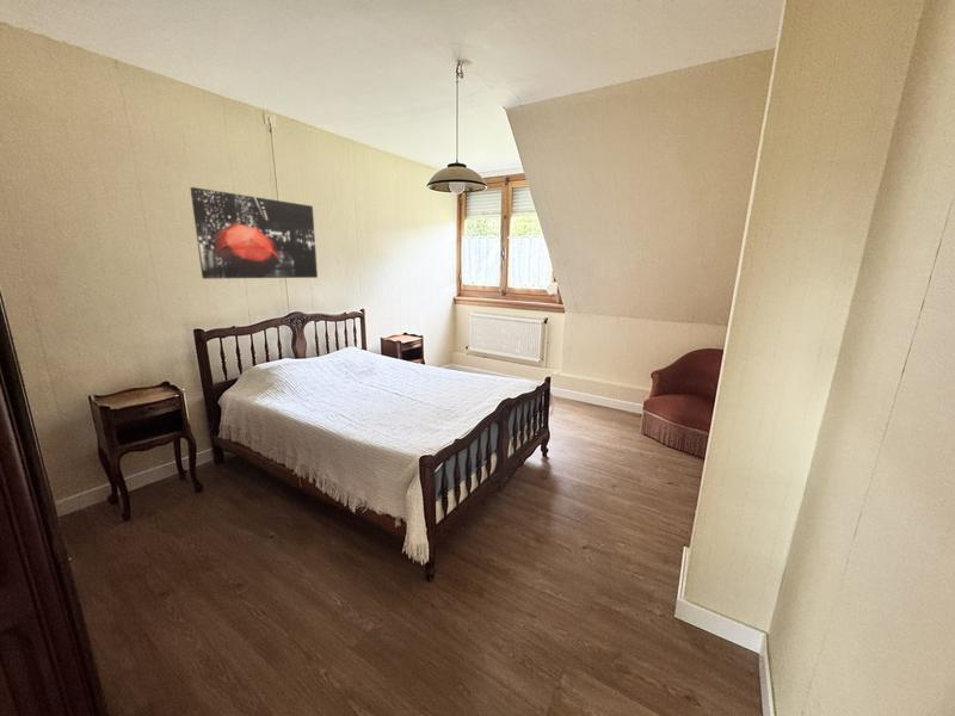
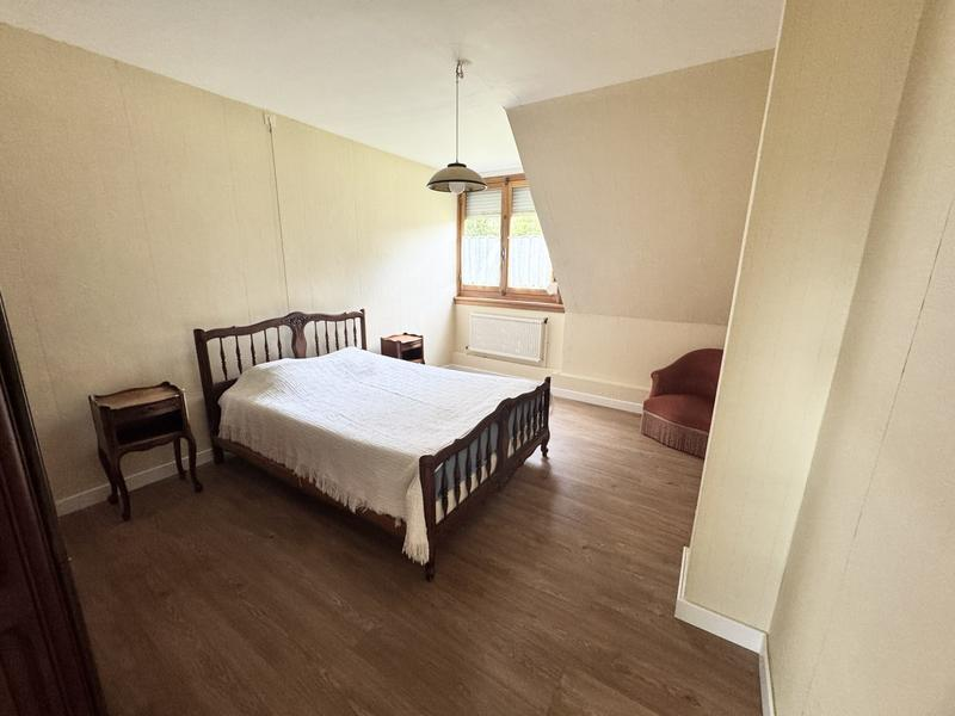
- wall art [189,186,319,280]
